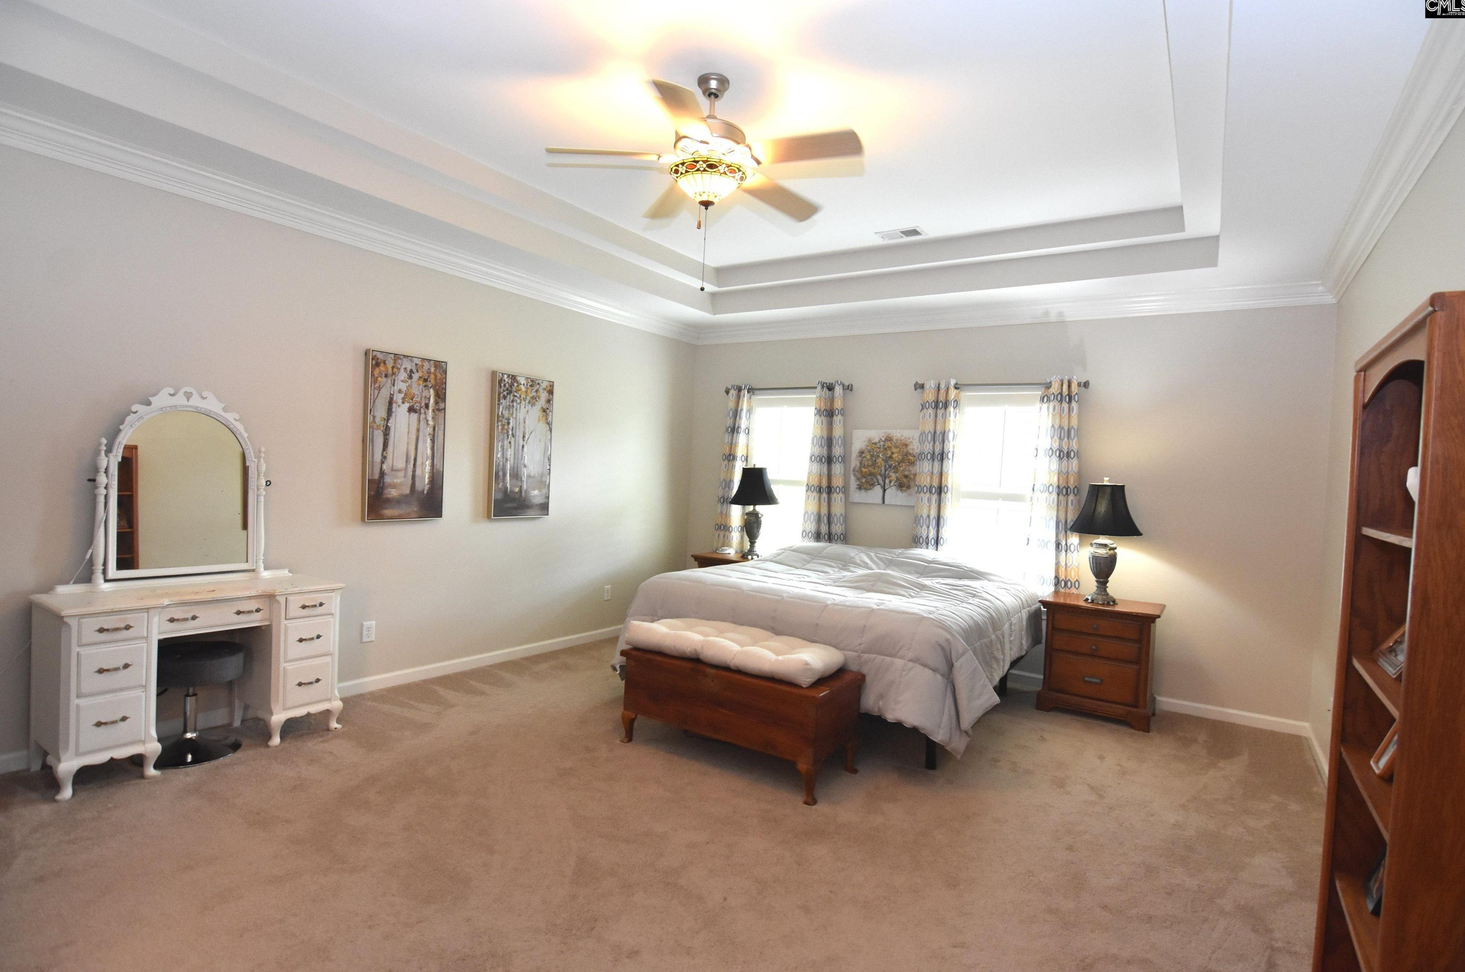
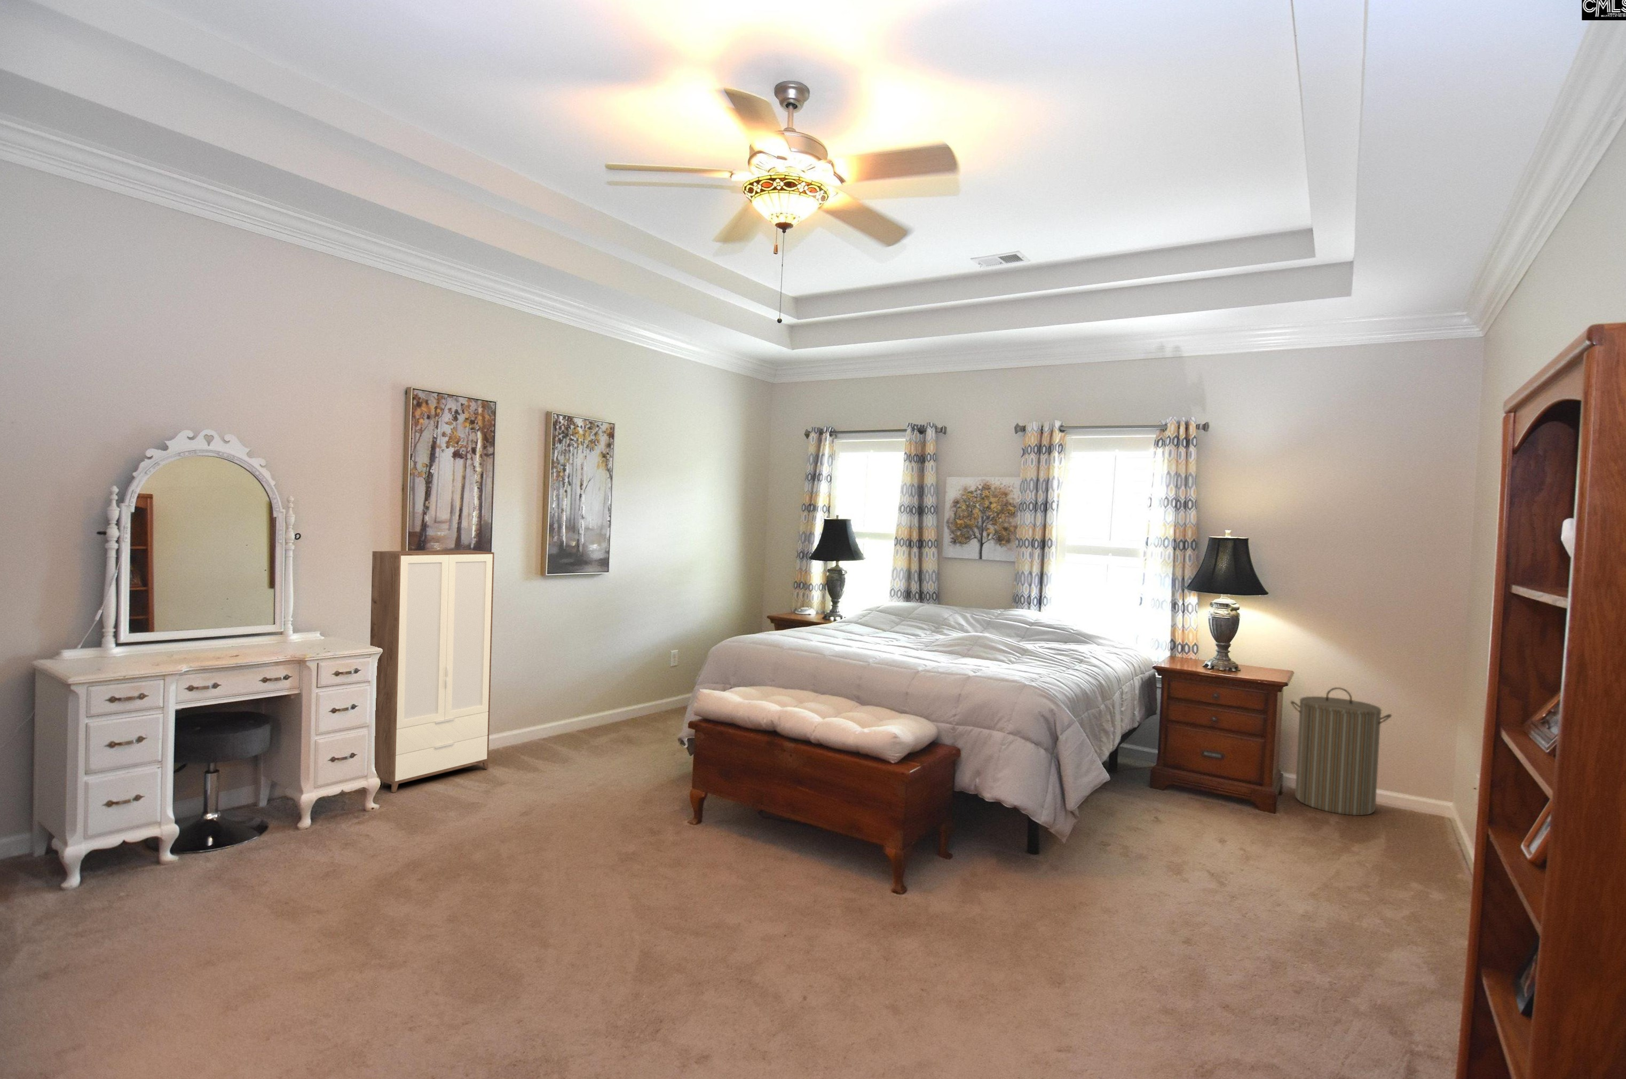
+ cabinet [370,549,495,794]
+ laundry hamper [1290,686,1392,816]
